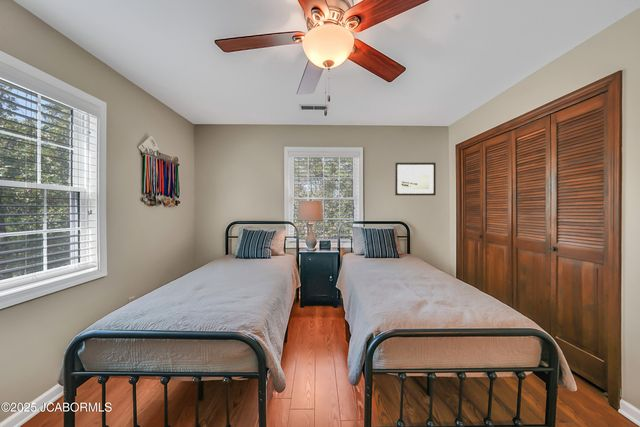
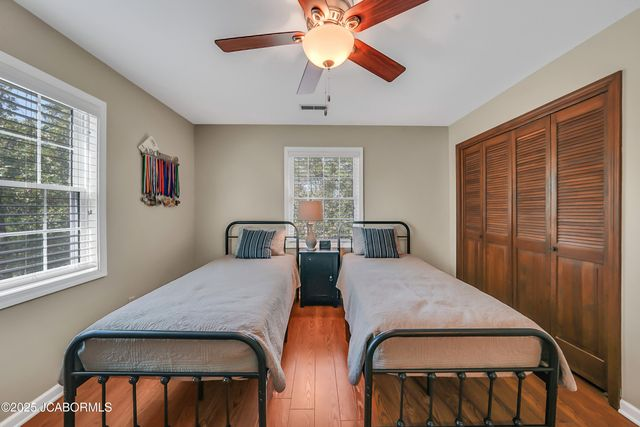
- wall art [394,162,437,196]
